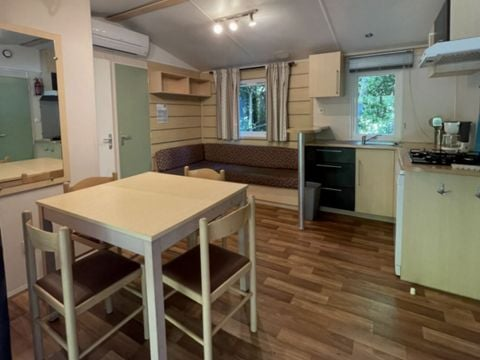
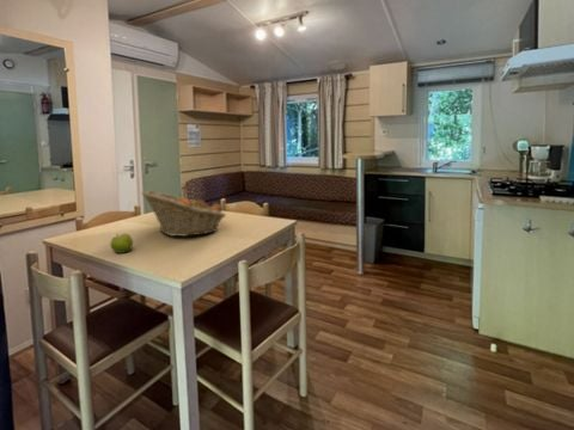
+ fruit basket [140,190,227,238]
+ fruit [109,233,134,254]
